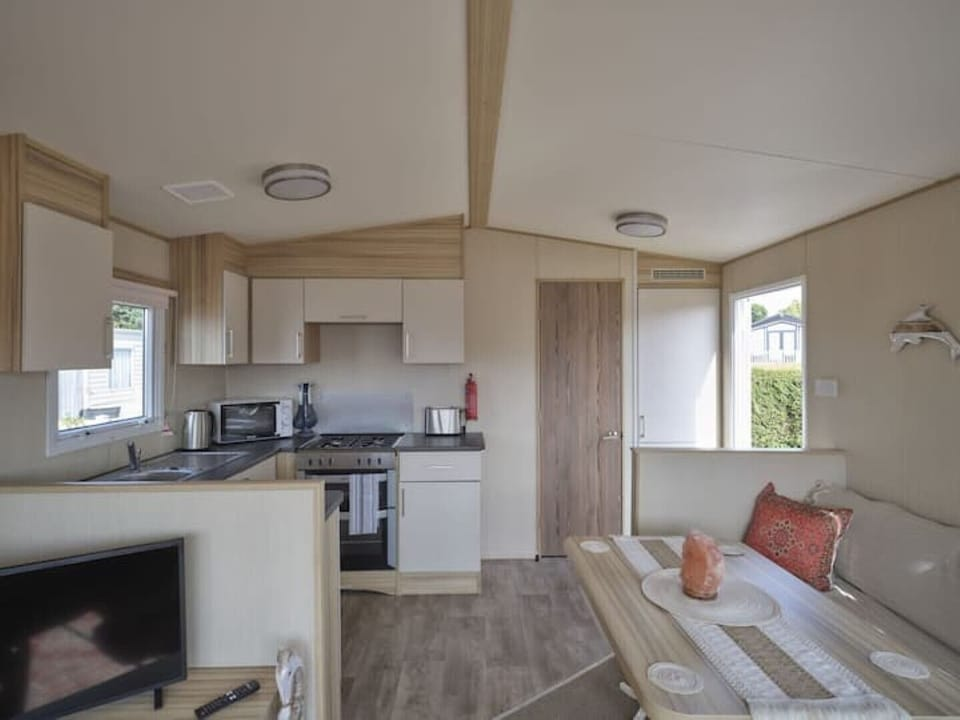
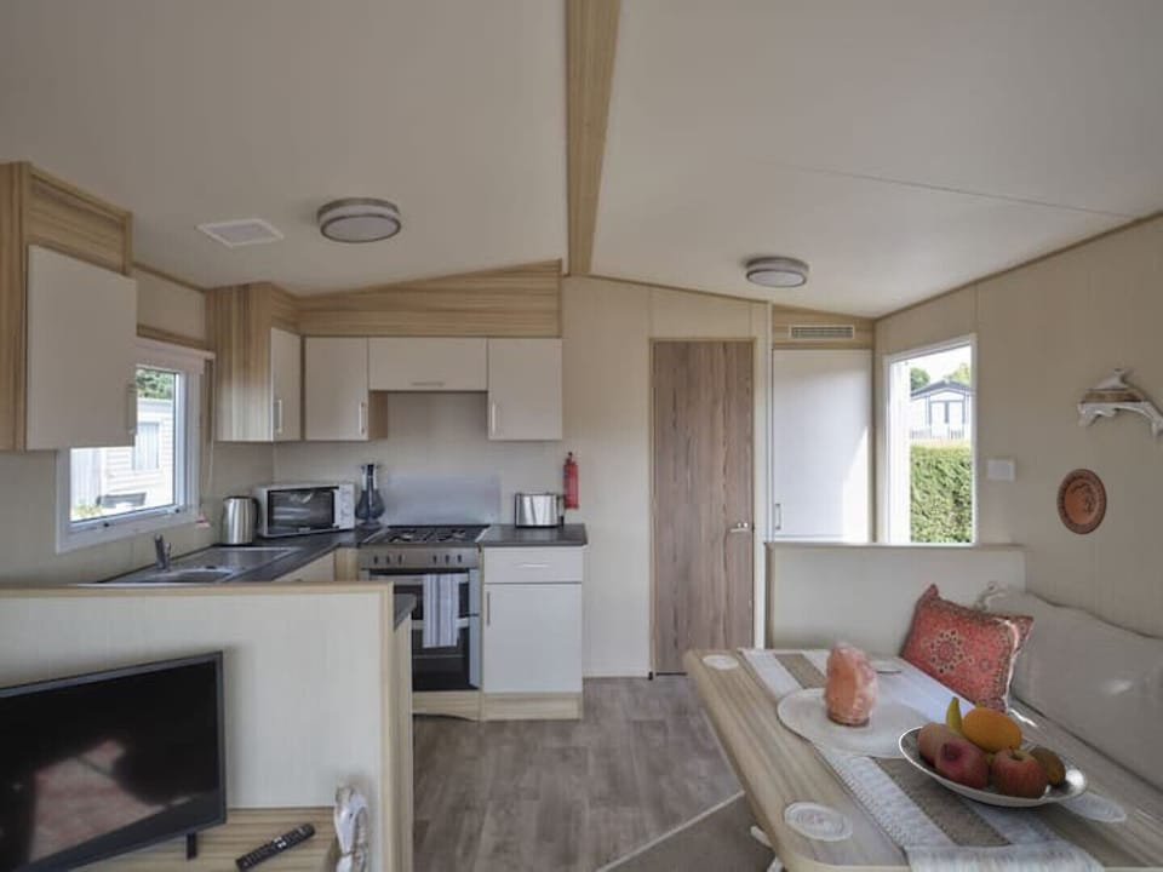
+ fruit bowl [898,695,1090,808]
+ decorative plate [1055,467,1108,535]
